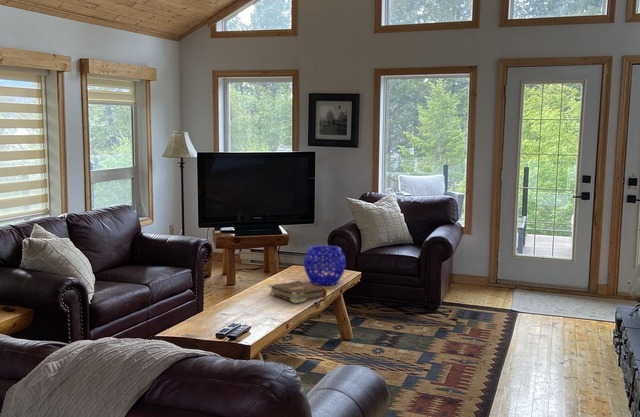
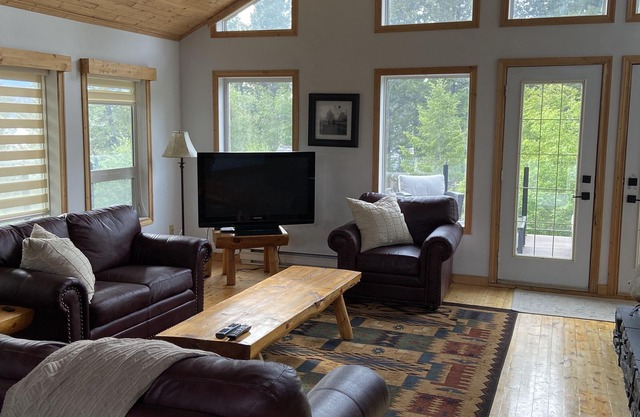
- decorative bowl [303,245,347,286]
- book [268,280,328,304]
